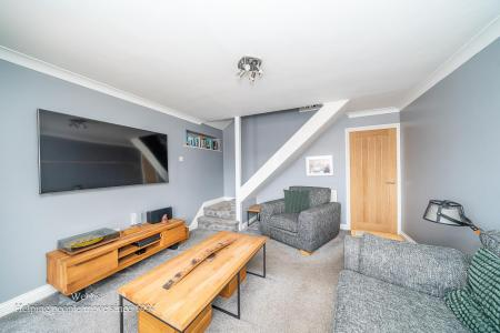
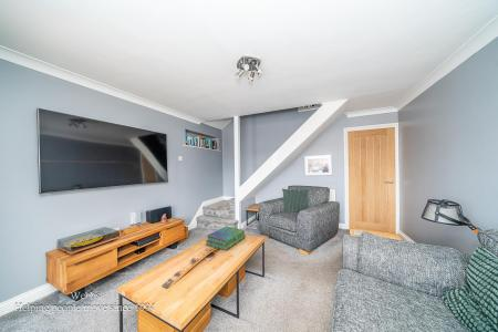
+ stack of books [205,226,247,251]
